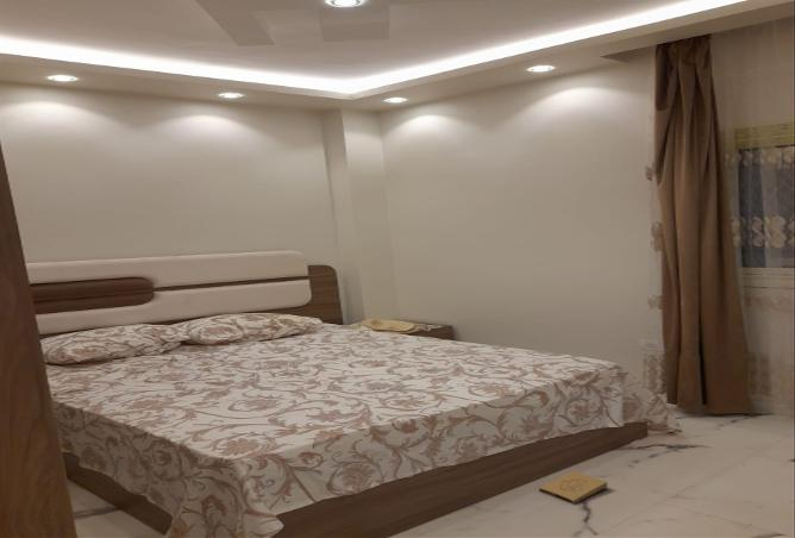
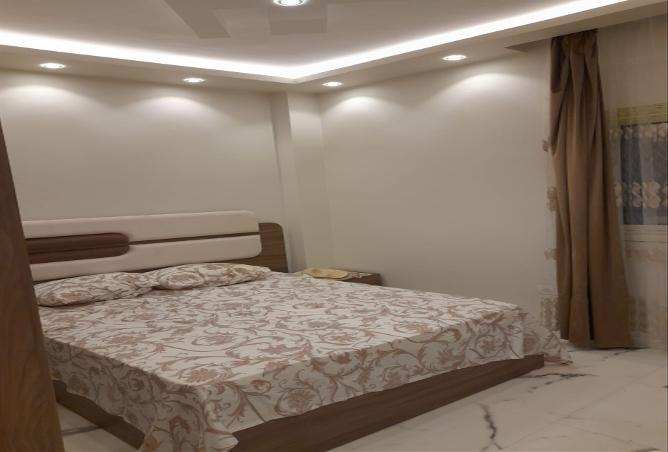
- box [538,470,608,505]
